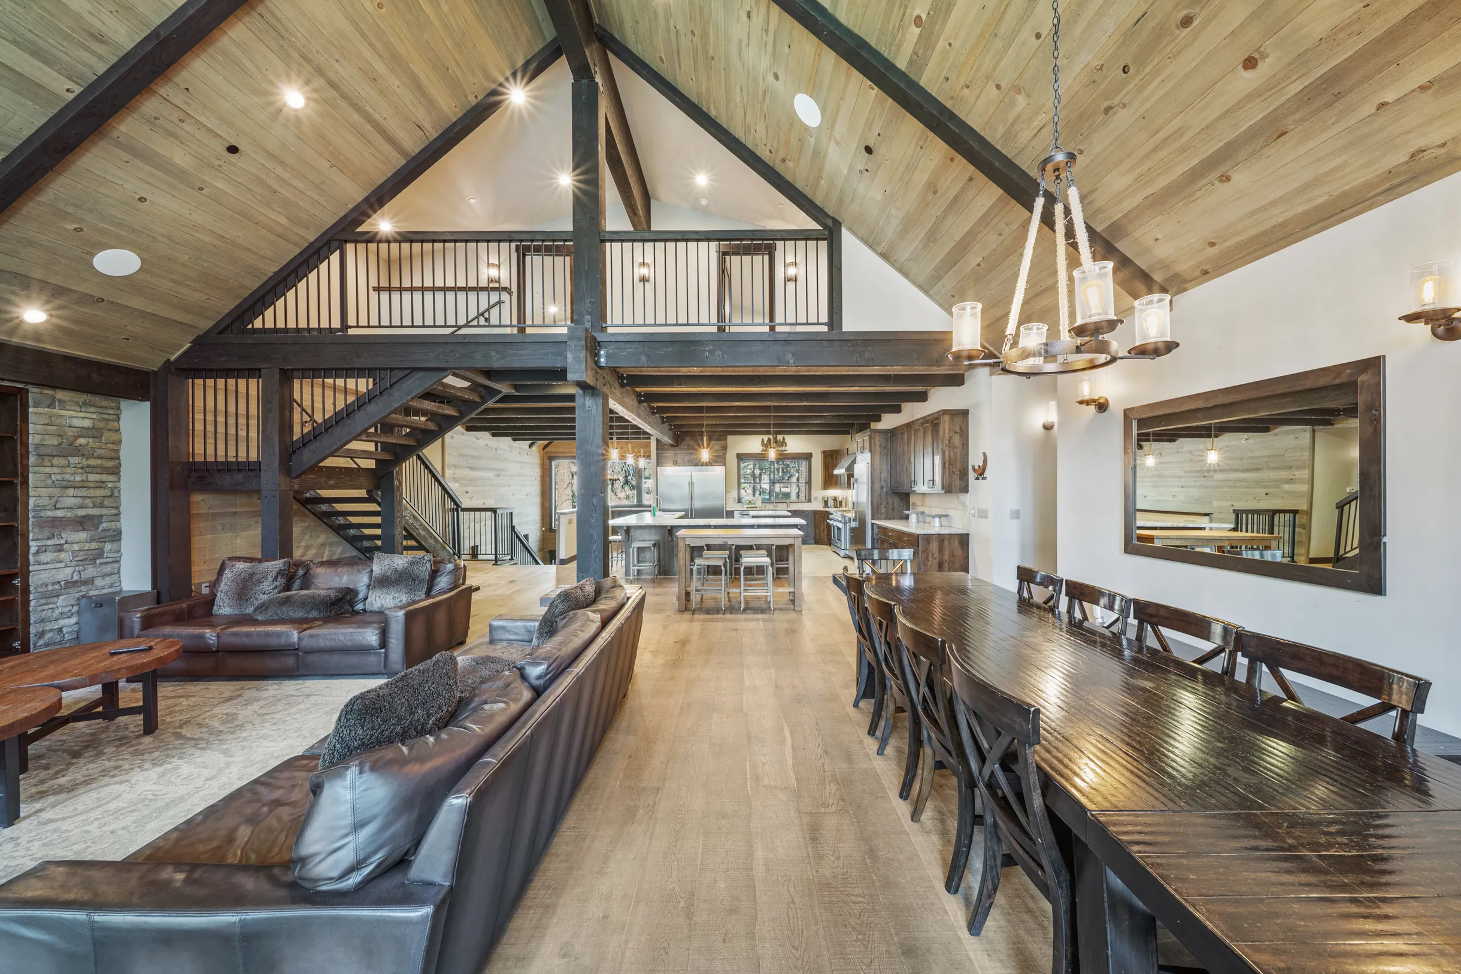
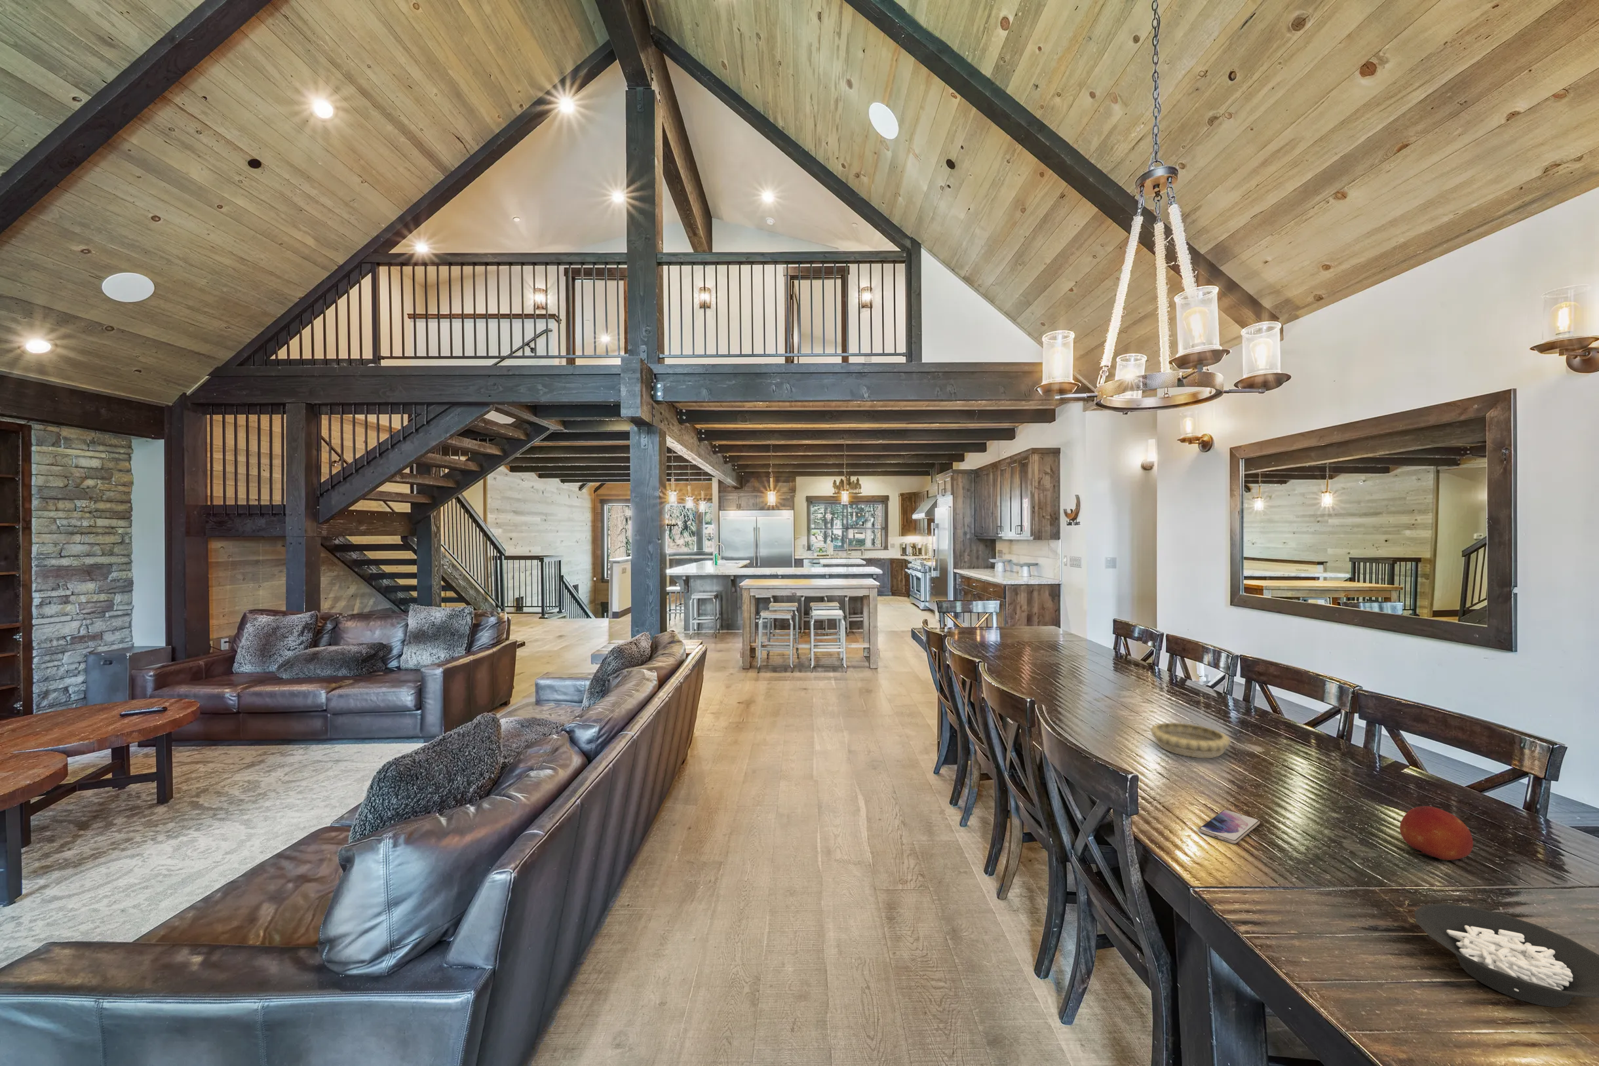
+ cereal bowl [1415,903,1599,1008]
+ smartphone [1198,809,1260,844]
+ decorative bowl [1149,722,1231,759]
+ fruit [1399,805,1474,861]
